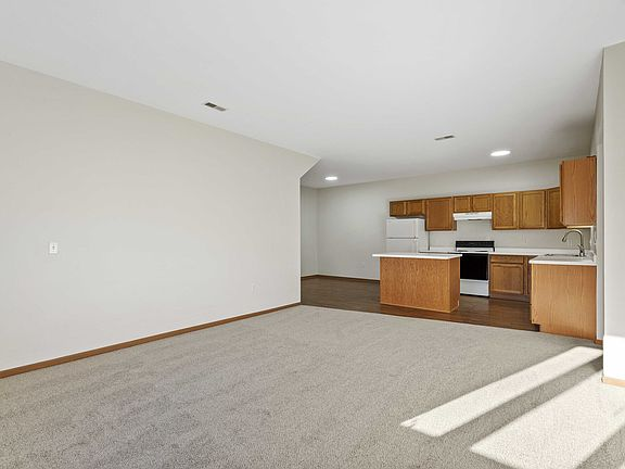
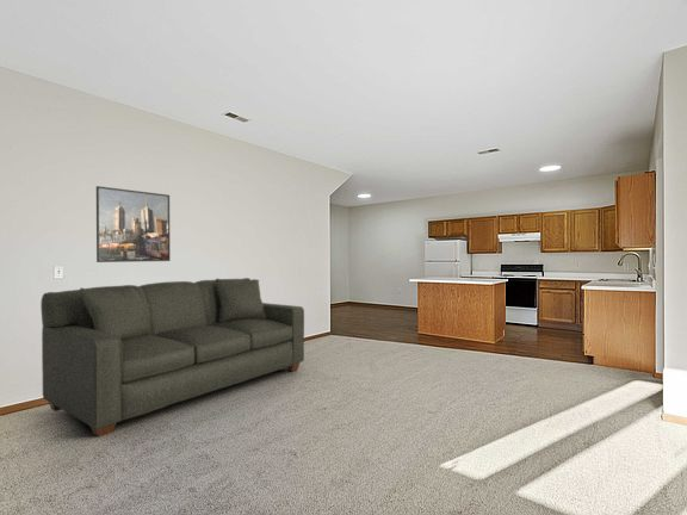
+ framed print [95,185,172,263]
+ sofa [39,277,305,438]
